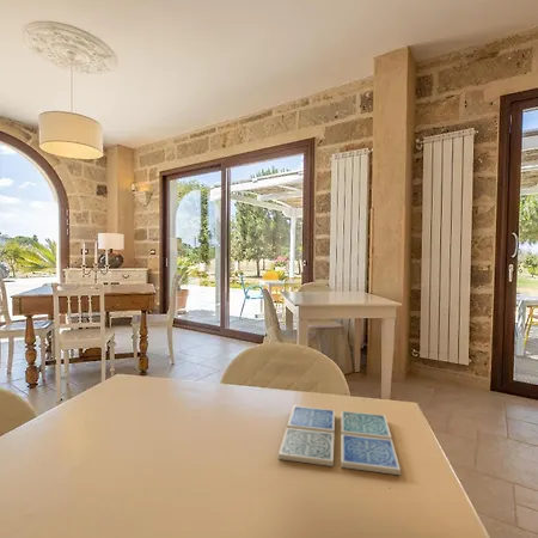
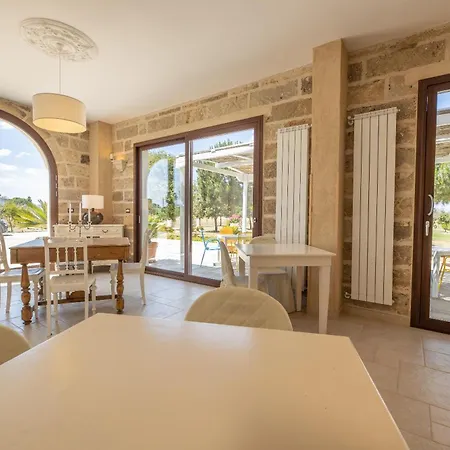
- drink coaster [277,405,402,476]
